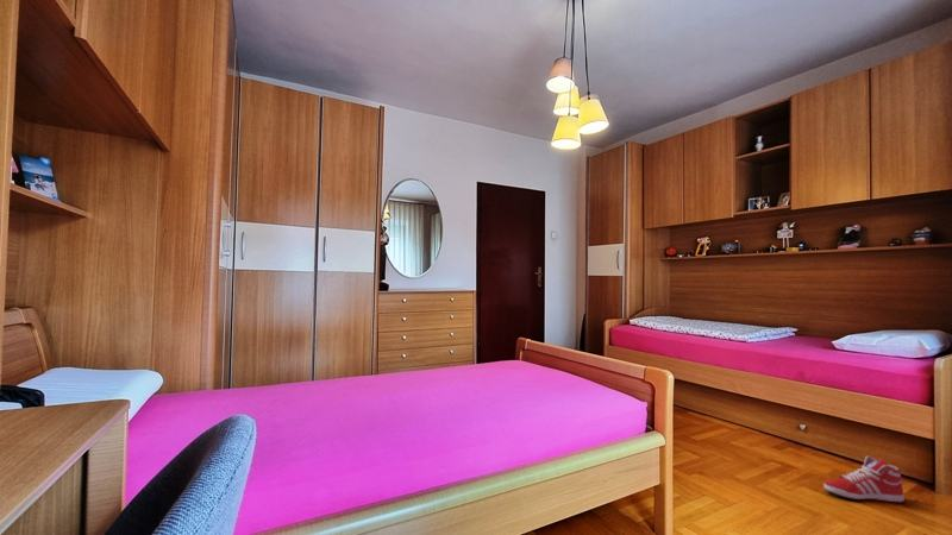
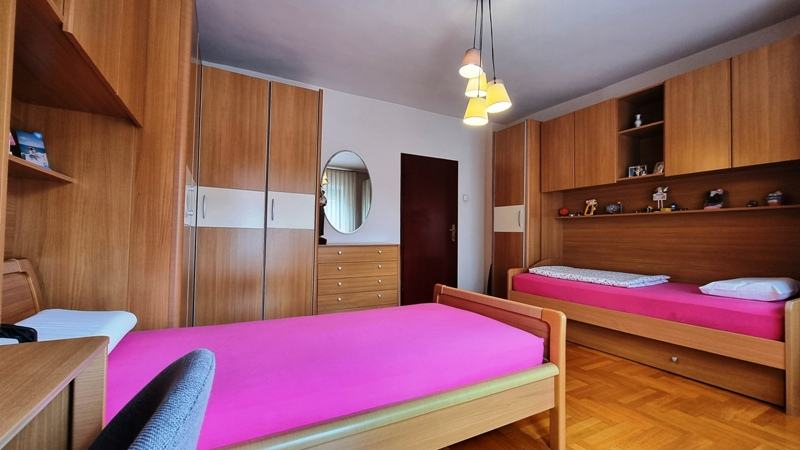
- sneaker [822,455,906,504]
